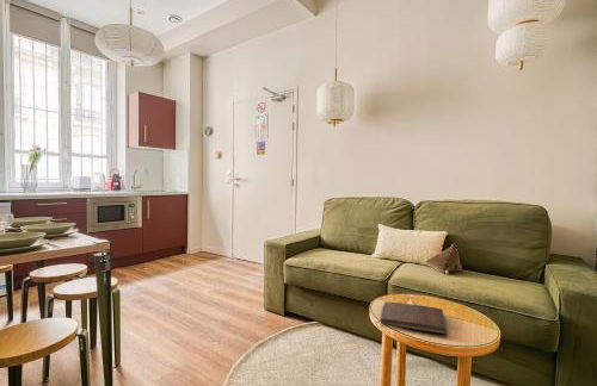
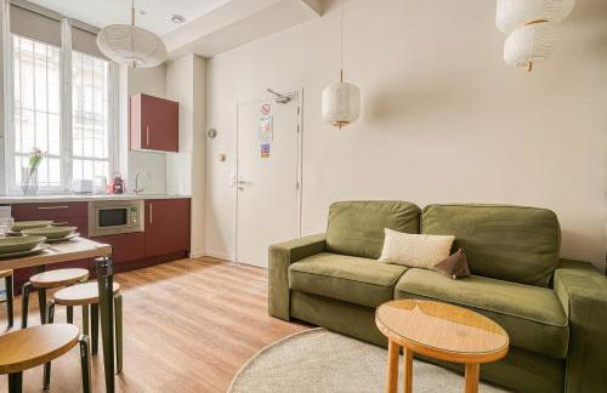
- book [378,300,449,336]
